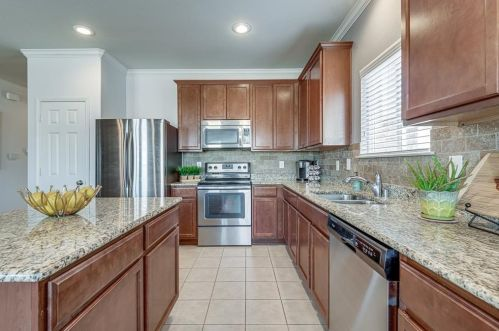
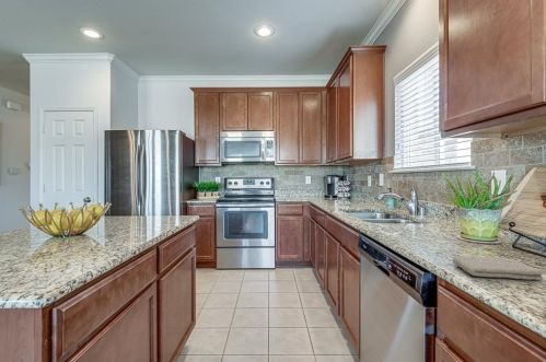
+ washcloth [451,255,544,281]
